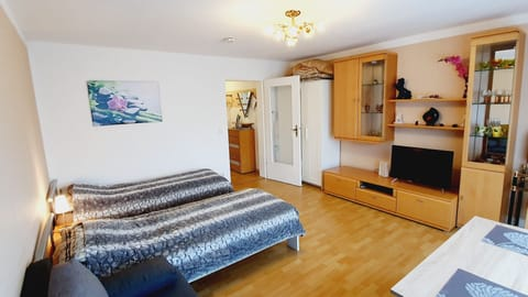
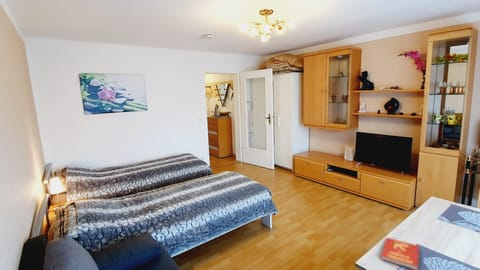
+ book [380,236,420,270]
